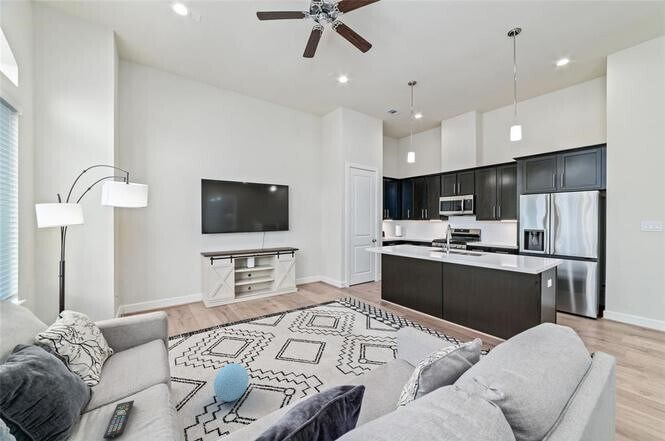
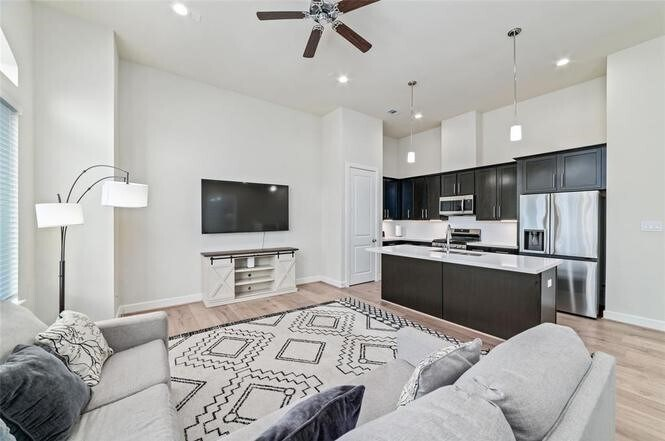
- remote control [102,399,135,440]
- ball [213,362,250,403]
